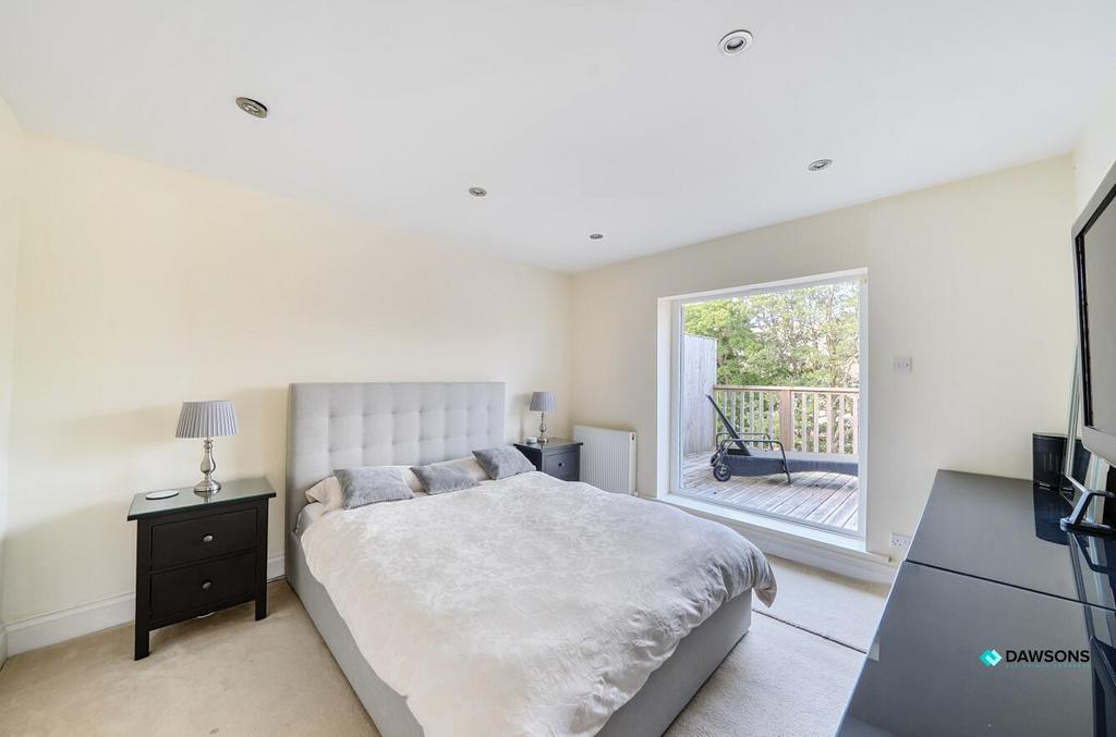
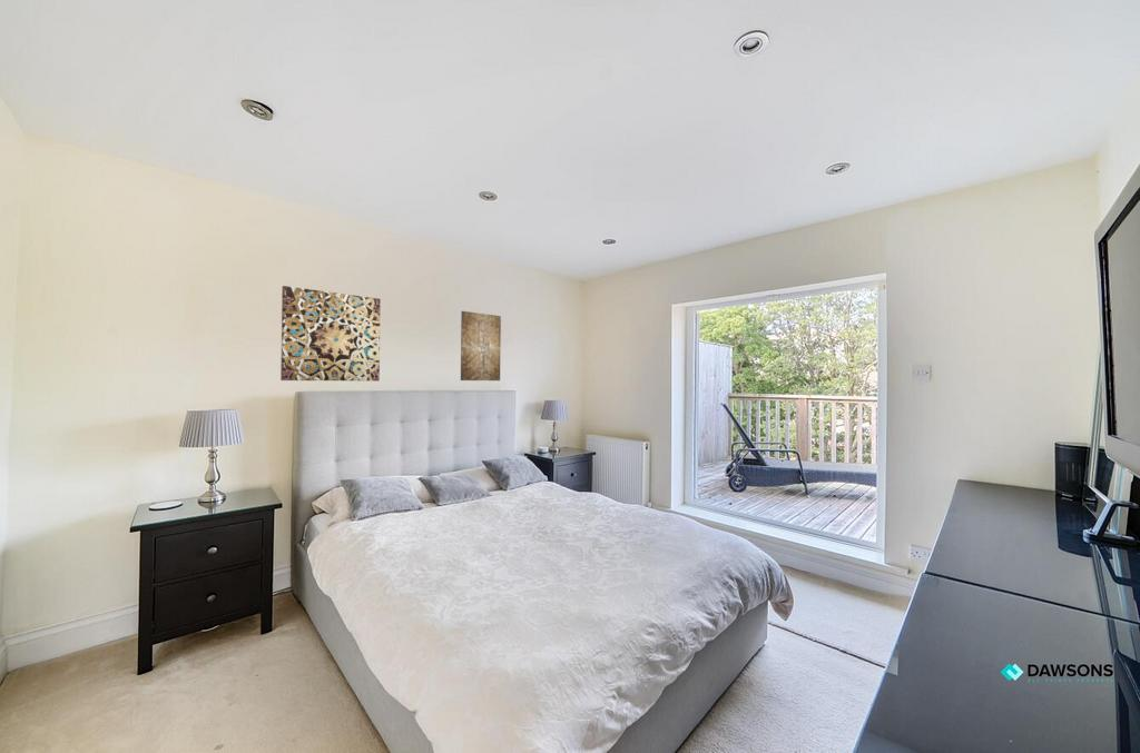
+ wall art [460,310,502,382]
+ wall art [279,285,382,383]
